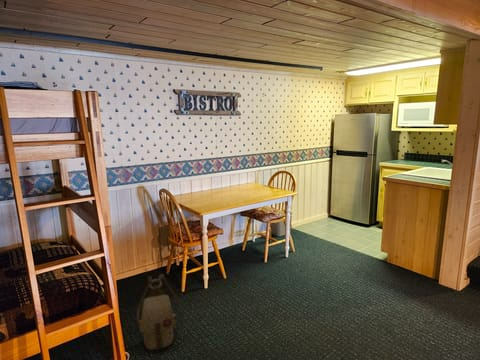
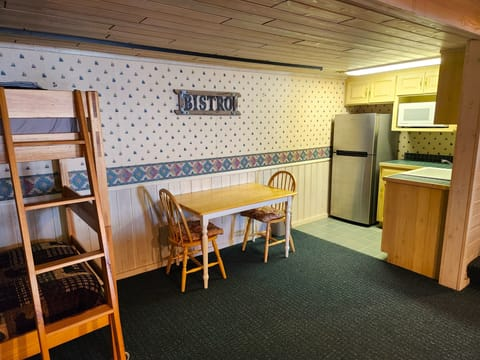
- backpack [135,273,182,351]
